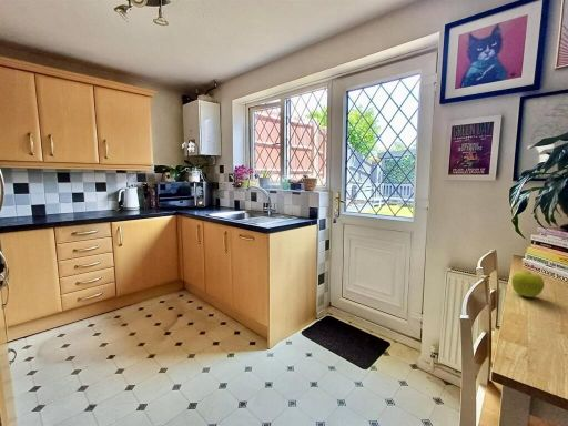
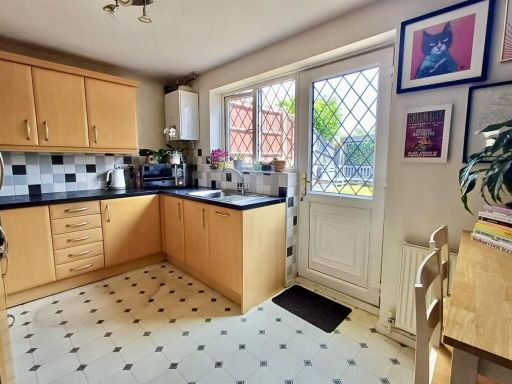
- fruit [510,270,545,298]
